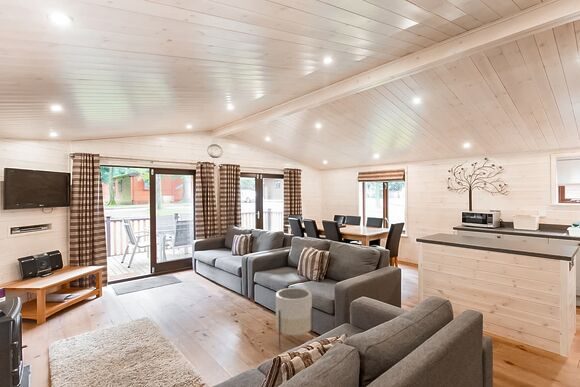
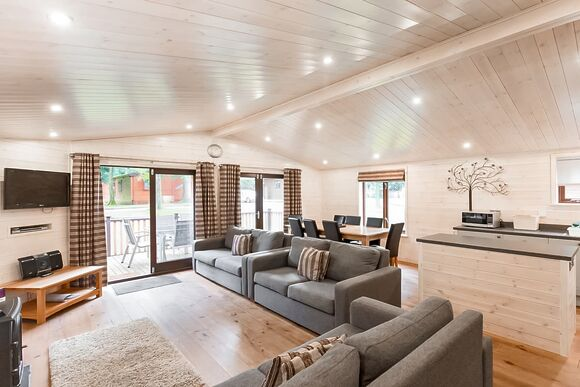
- planter [275,287,314,350]
